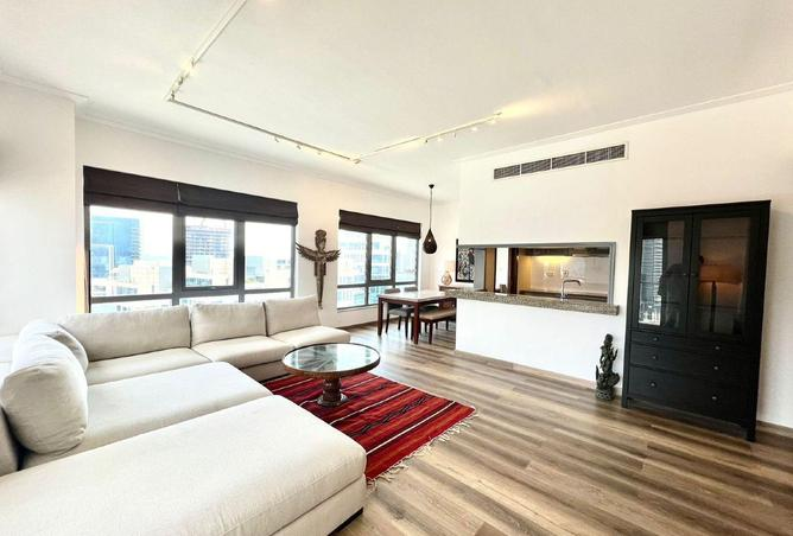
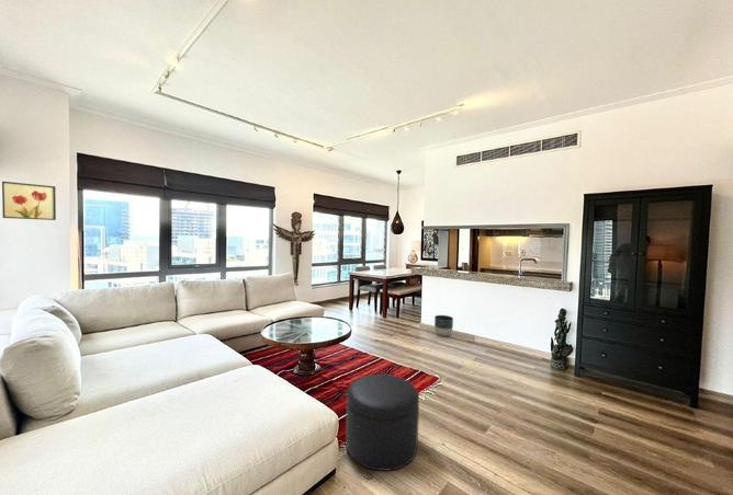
+ ottoman [345,372,420,472]
+ planter [433,314,454,337]
+ wall art [1,181,57,221]
